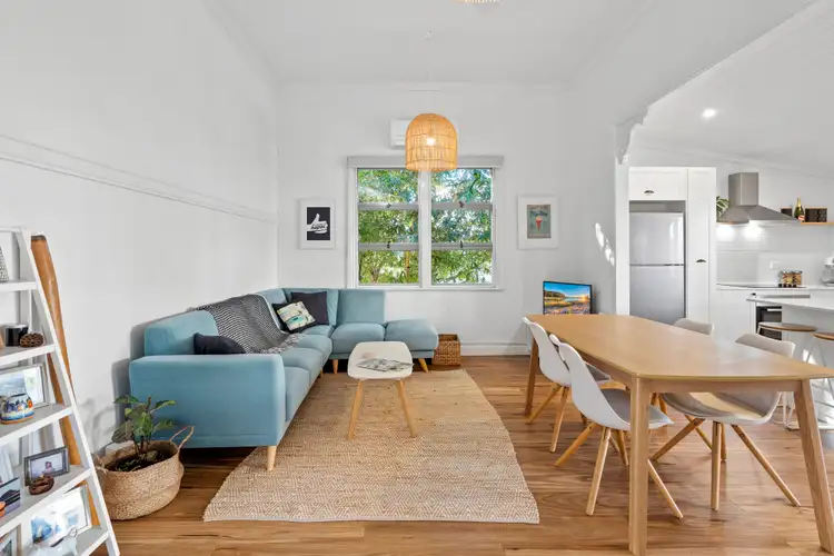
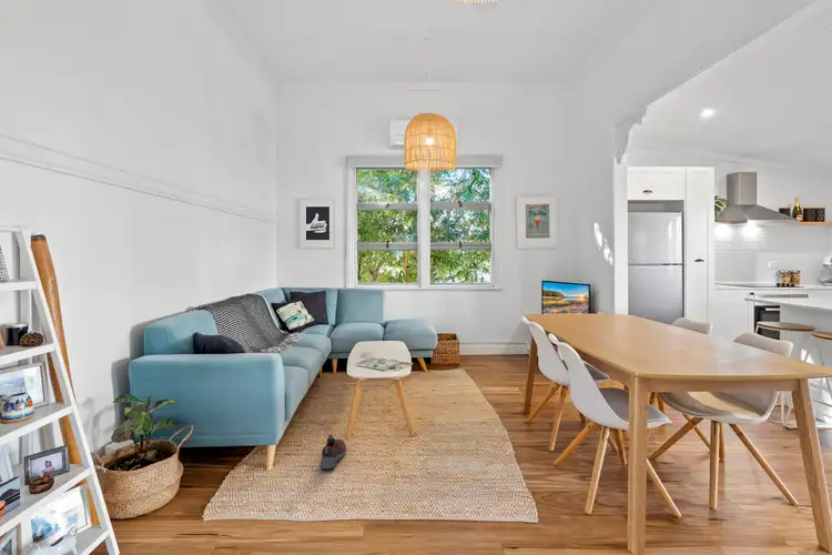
+ shoe [319,433,347,471]
